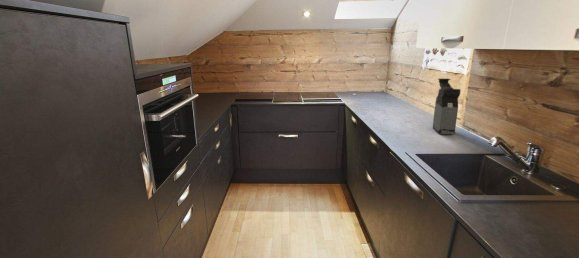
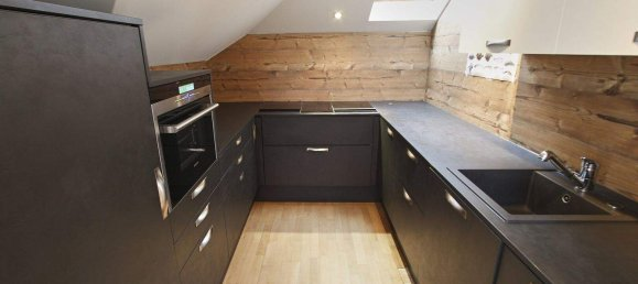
- coffee maker [432,78,461,135]
